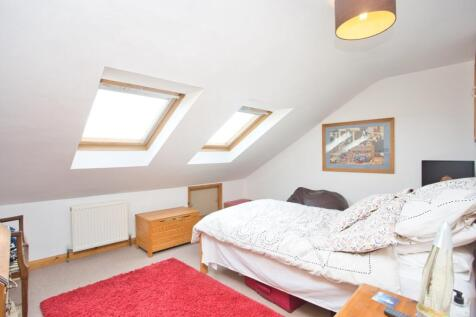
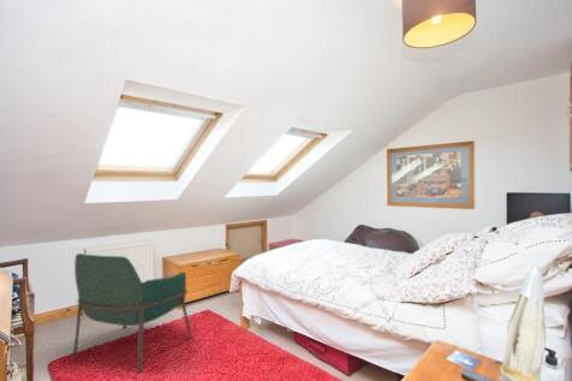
+ armchair [72,252,193,374]
